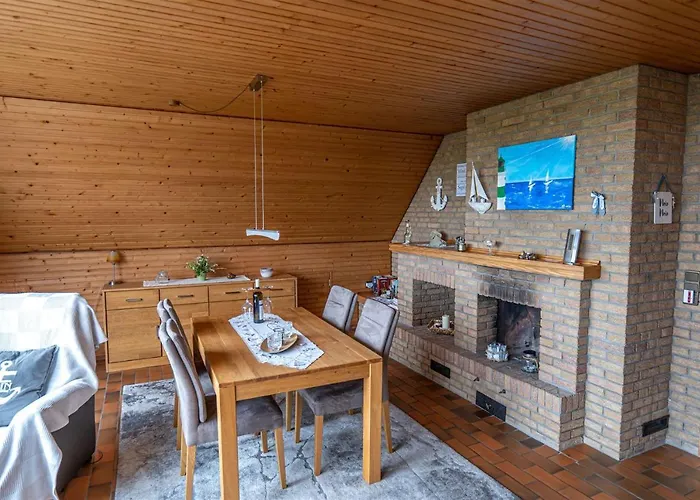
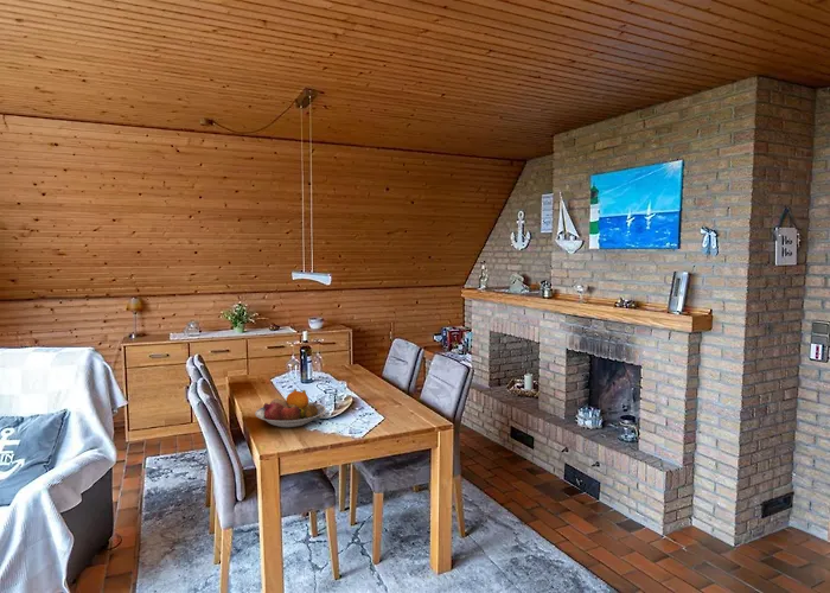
+ fruit bowl [254,388,327,428]
